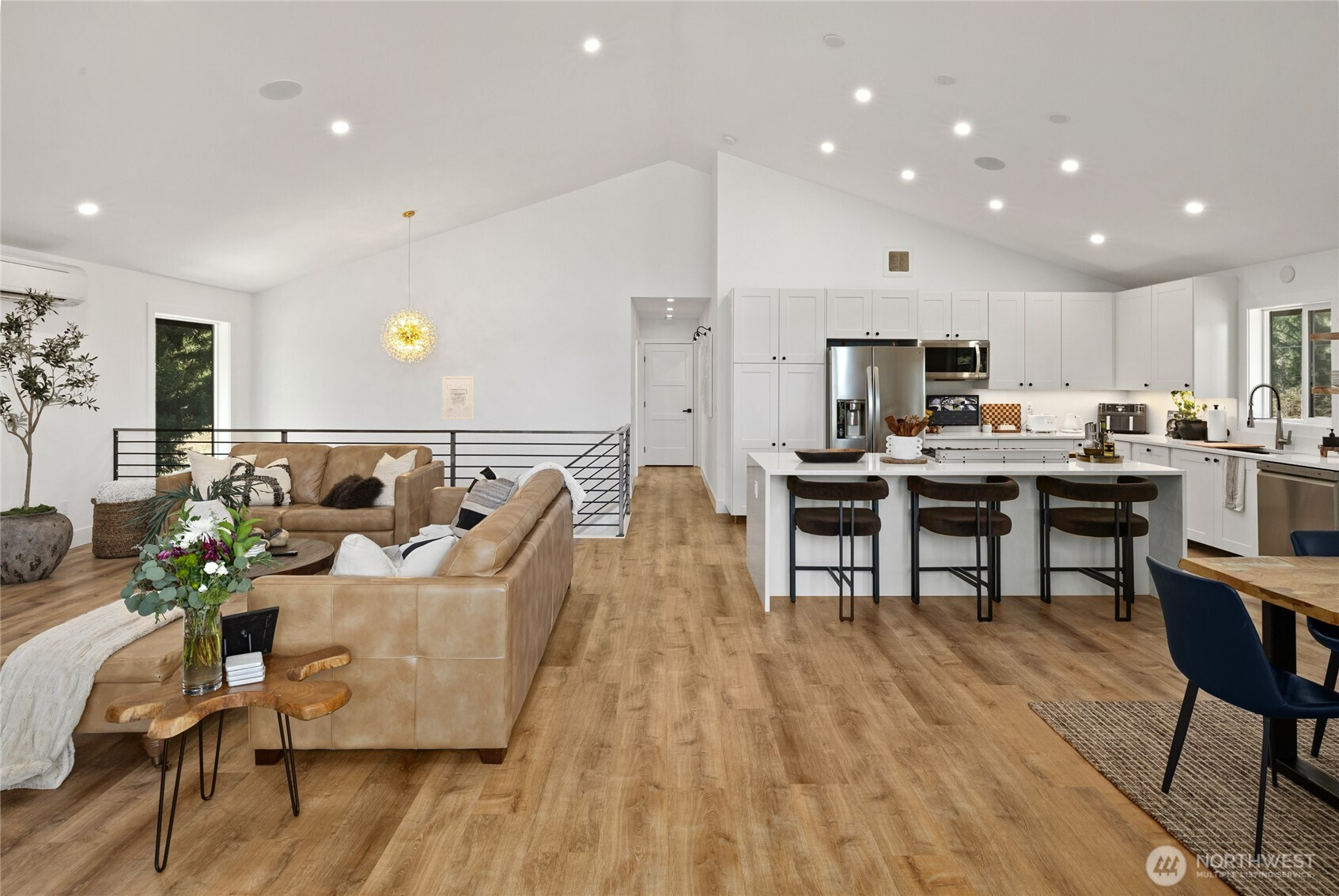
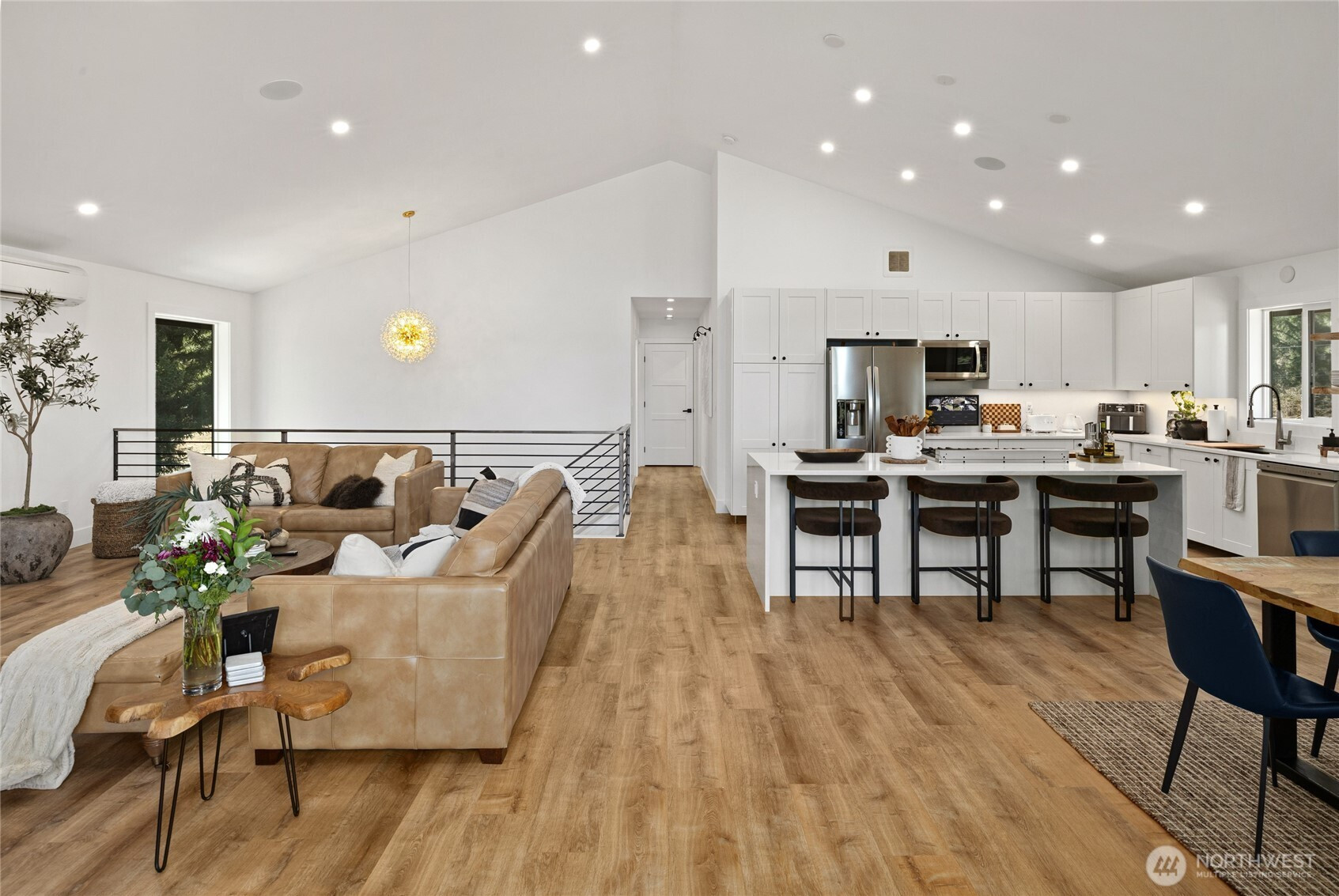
- wall art [442,375,475,421]
